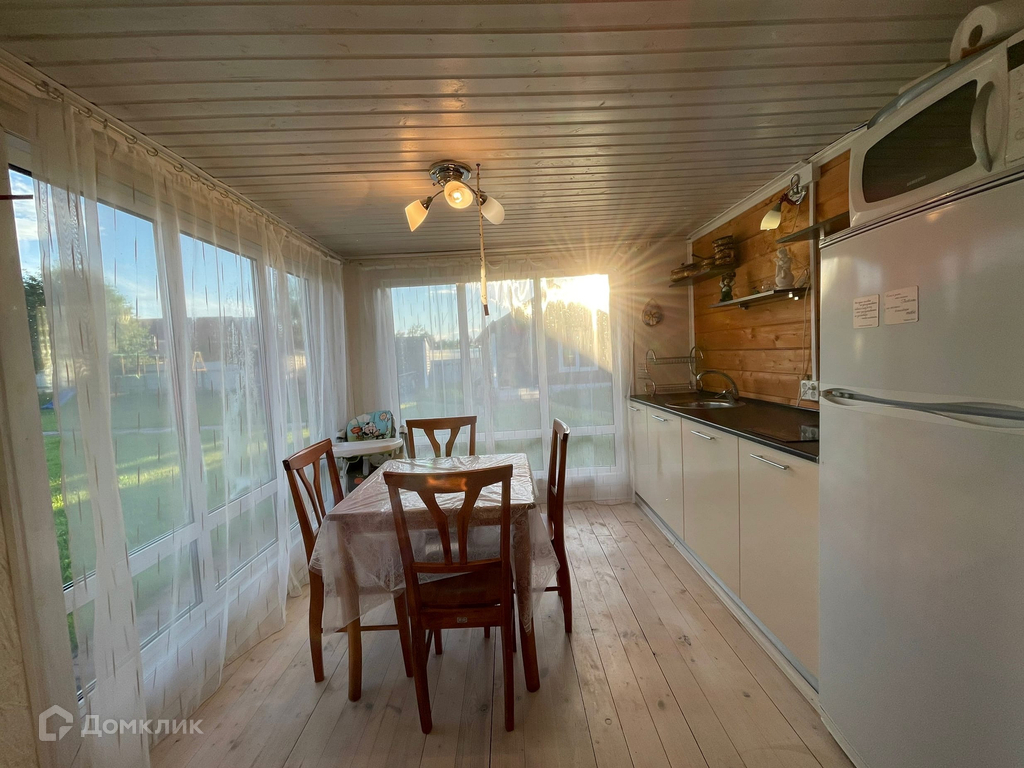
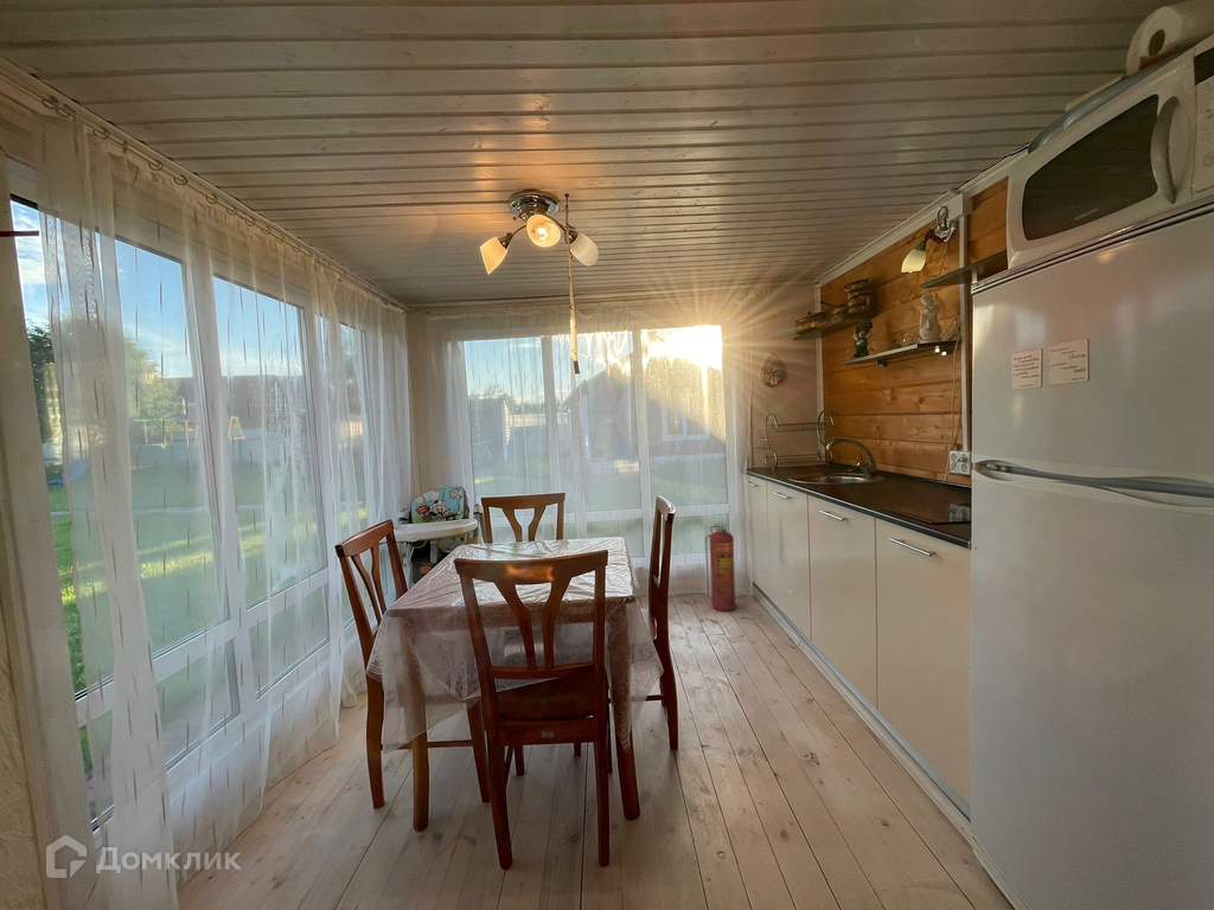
+ fire extinguisher [704,521,737,613]
